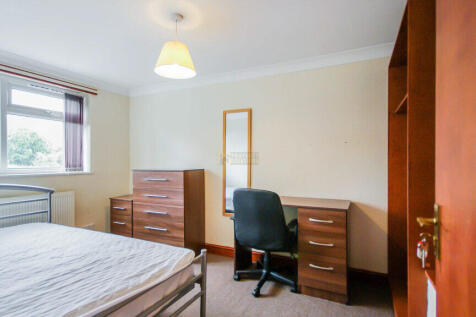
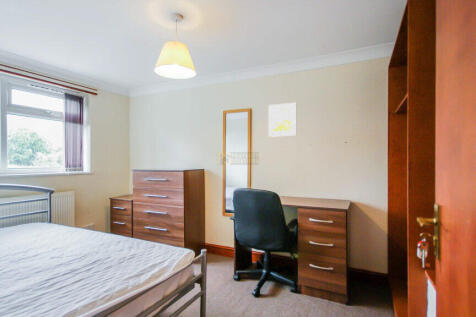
+ wall art [267,102,297,138]
